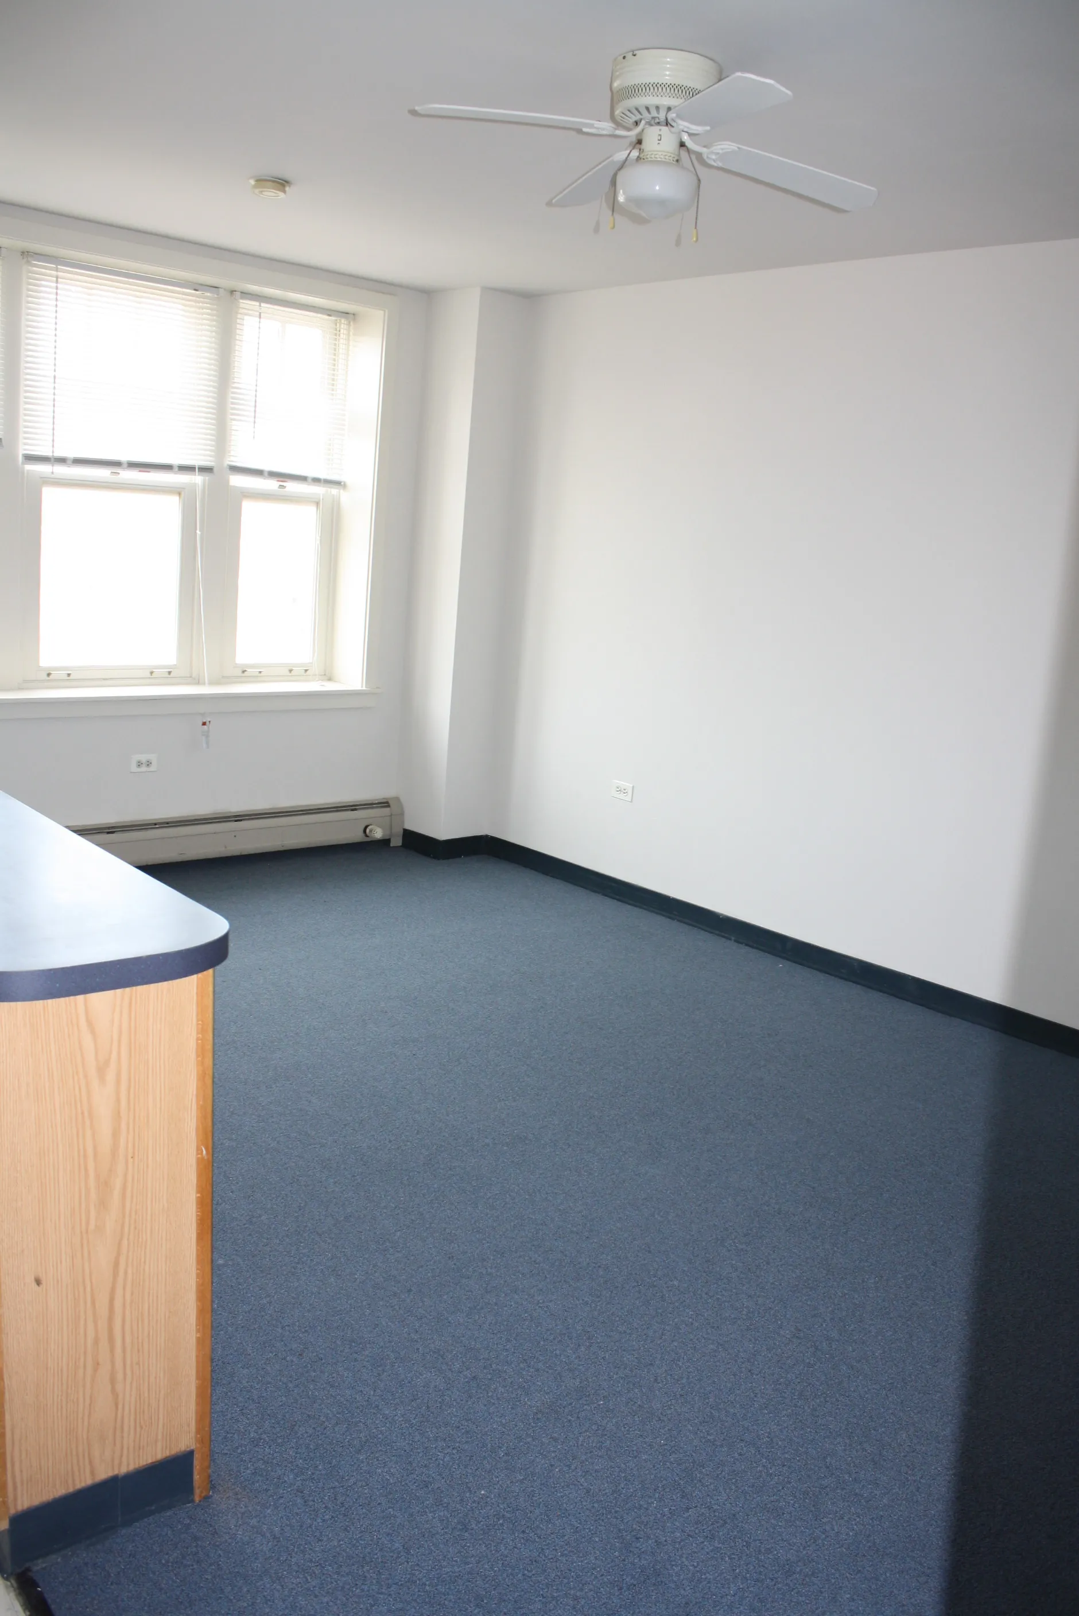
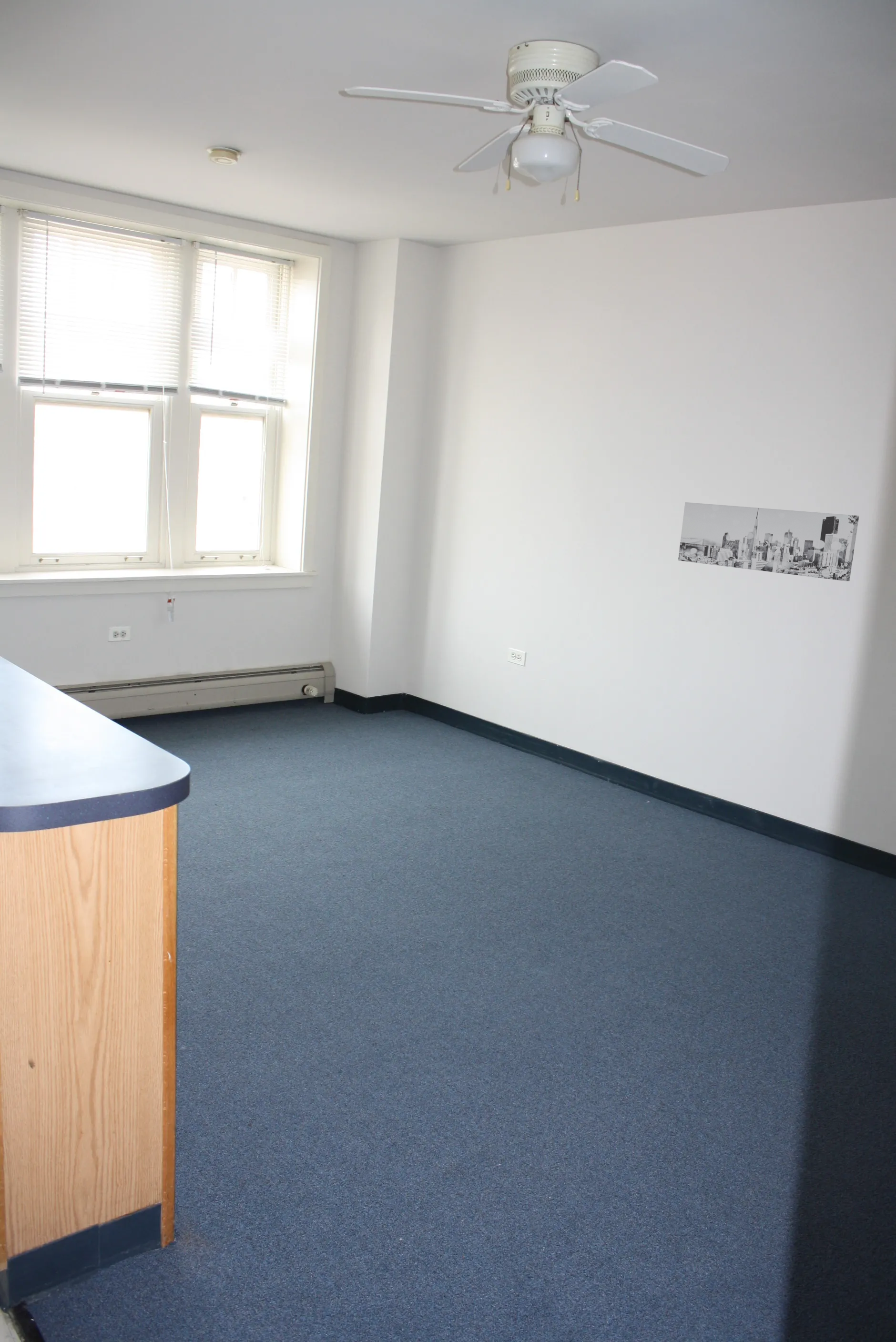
+ wall art [678,502,859,581]
